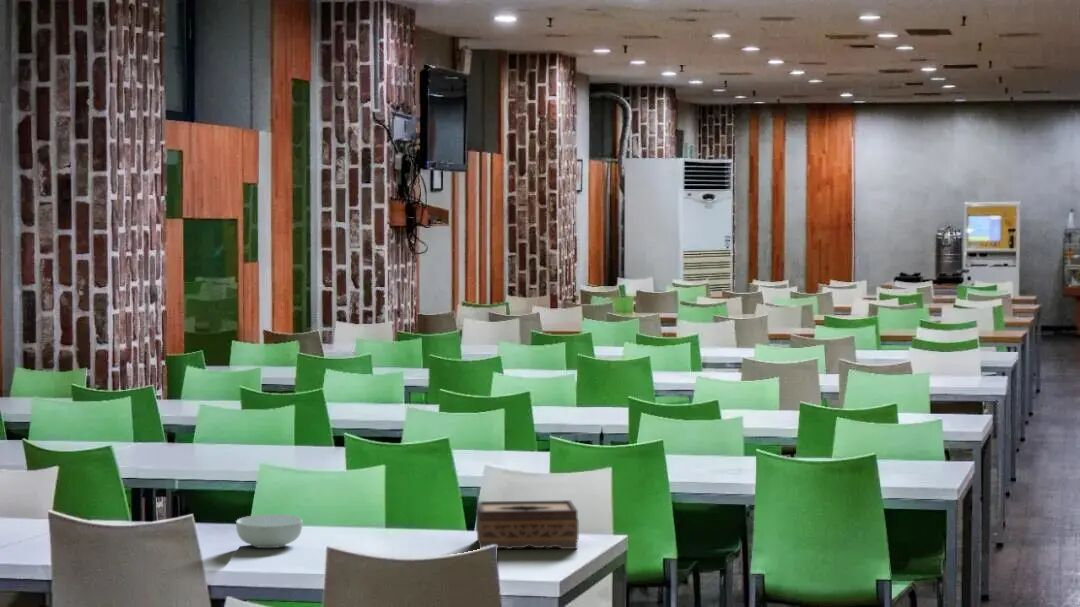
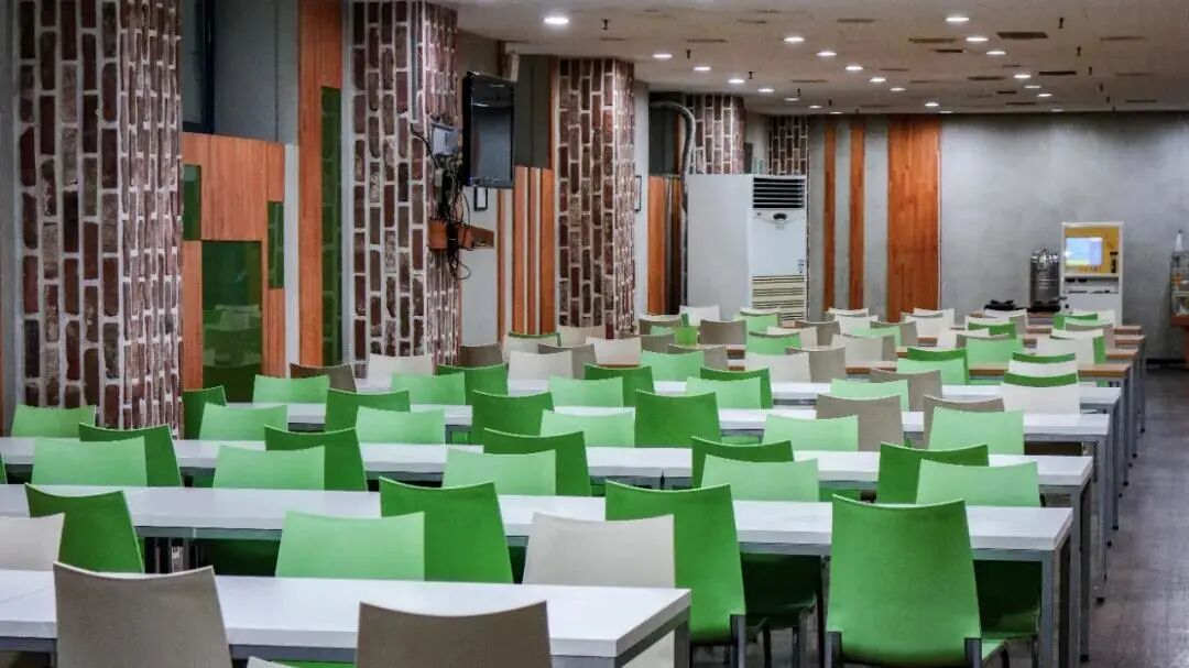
- tissue box [475,499,580,550]
- cereal bowl [235,513,303,549]
